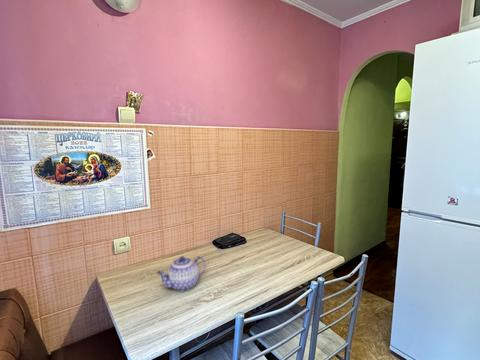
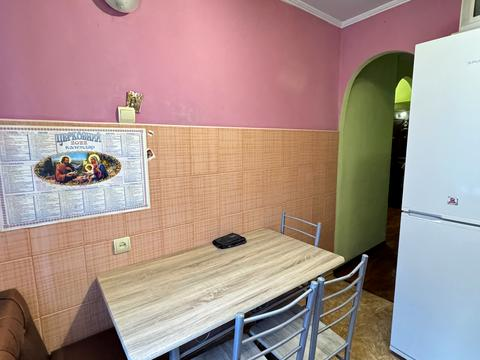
- teapot [156,255,207,293]
